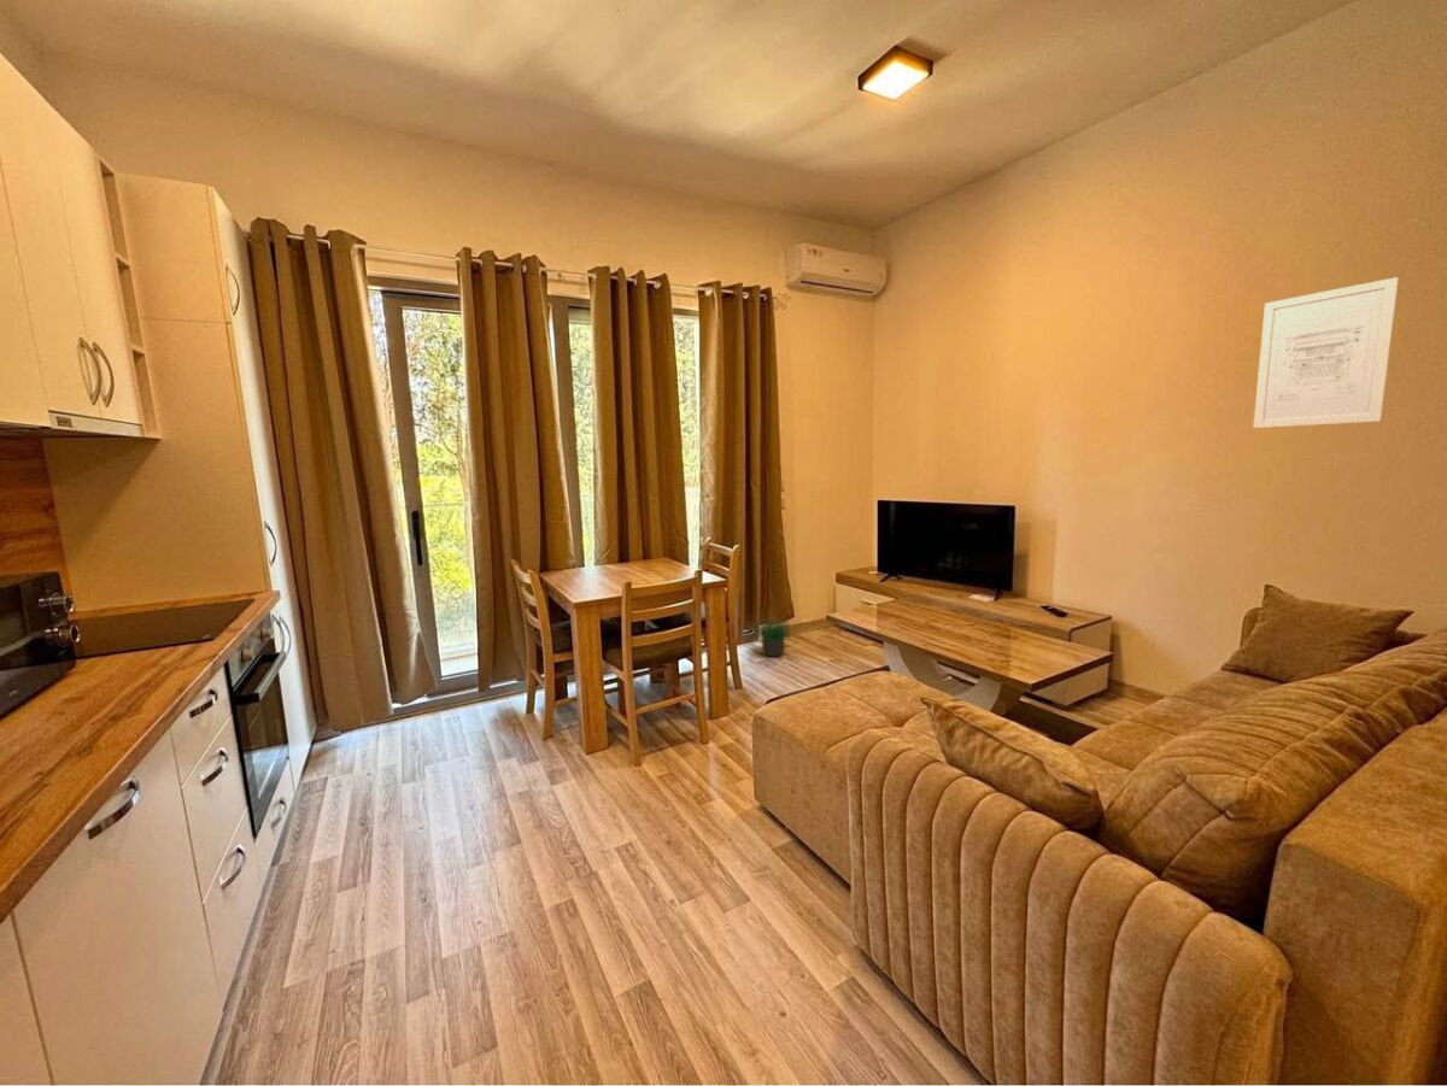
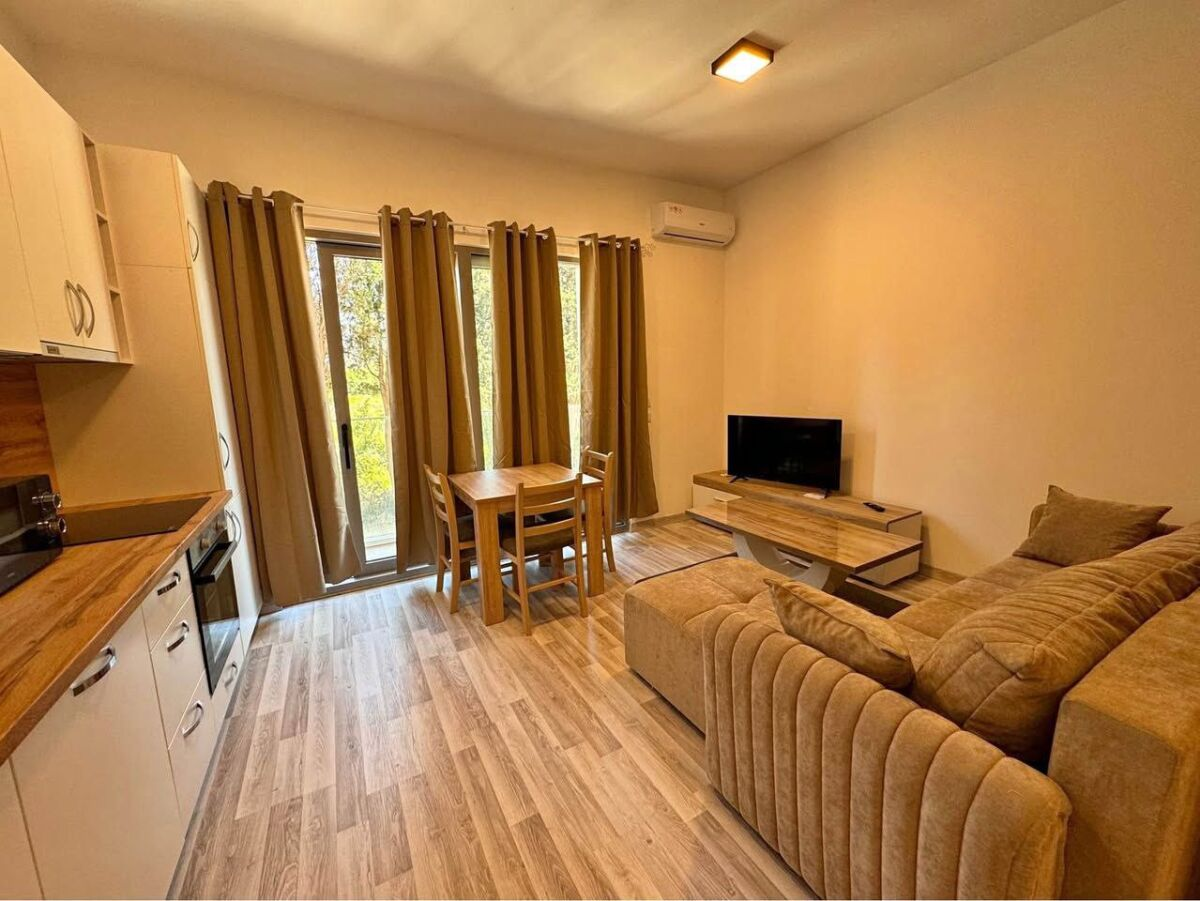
- potted plant [751,611,793,658]
- wall art [1252,276,1400,429]
